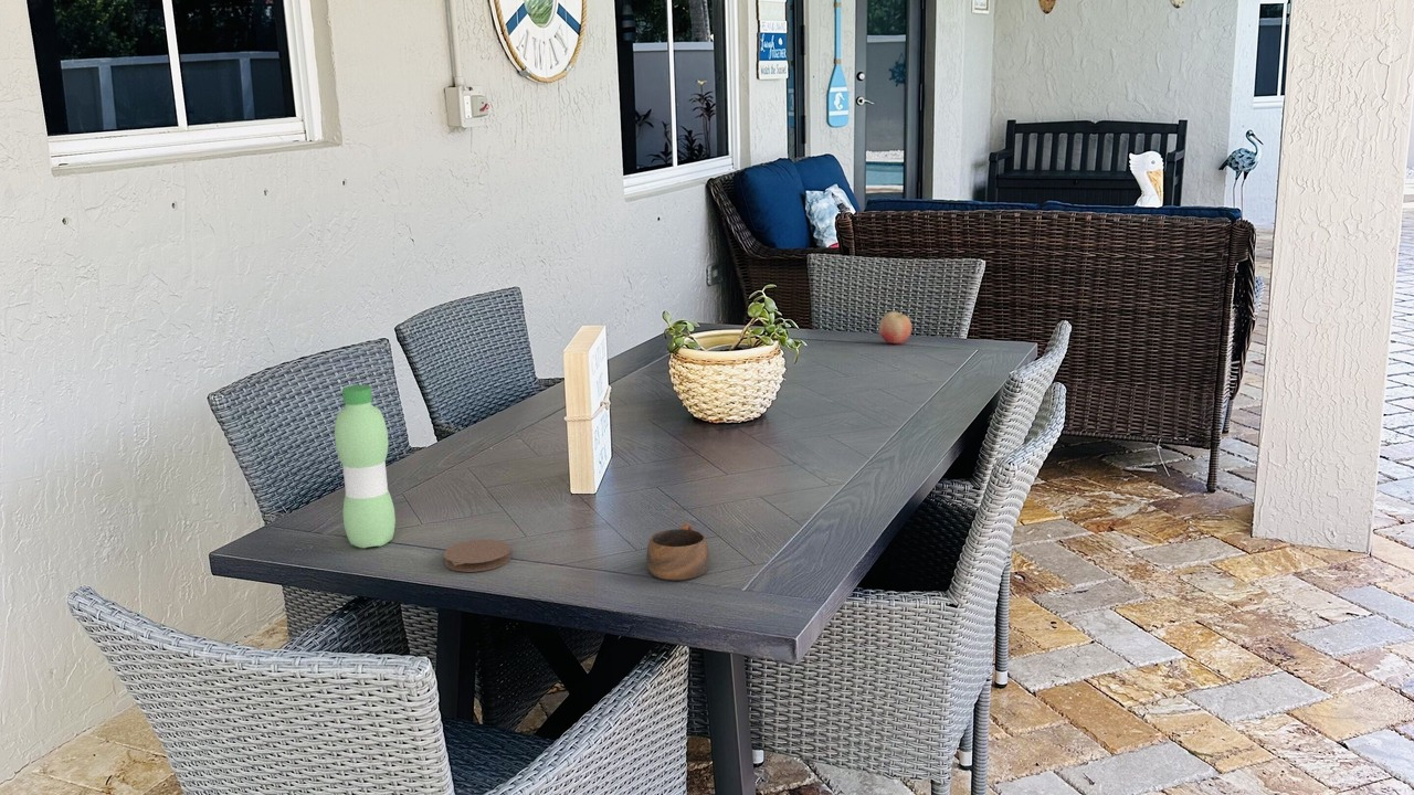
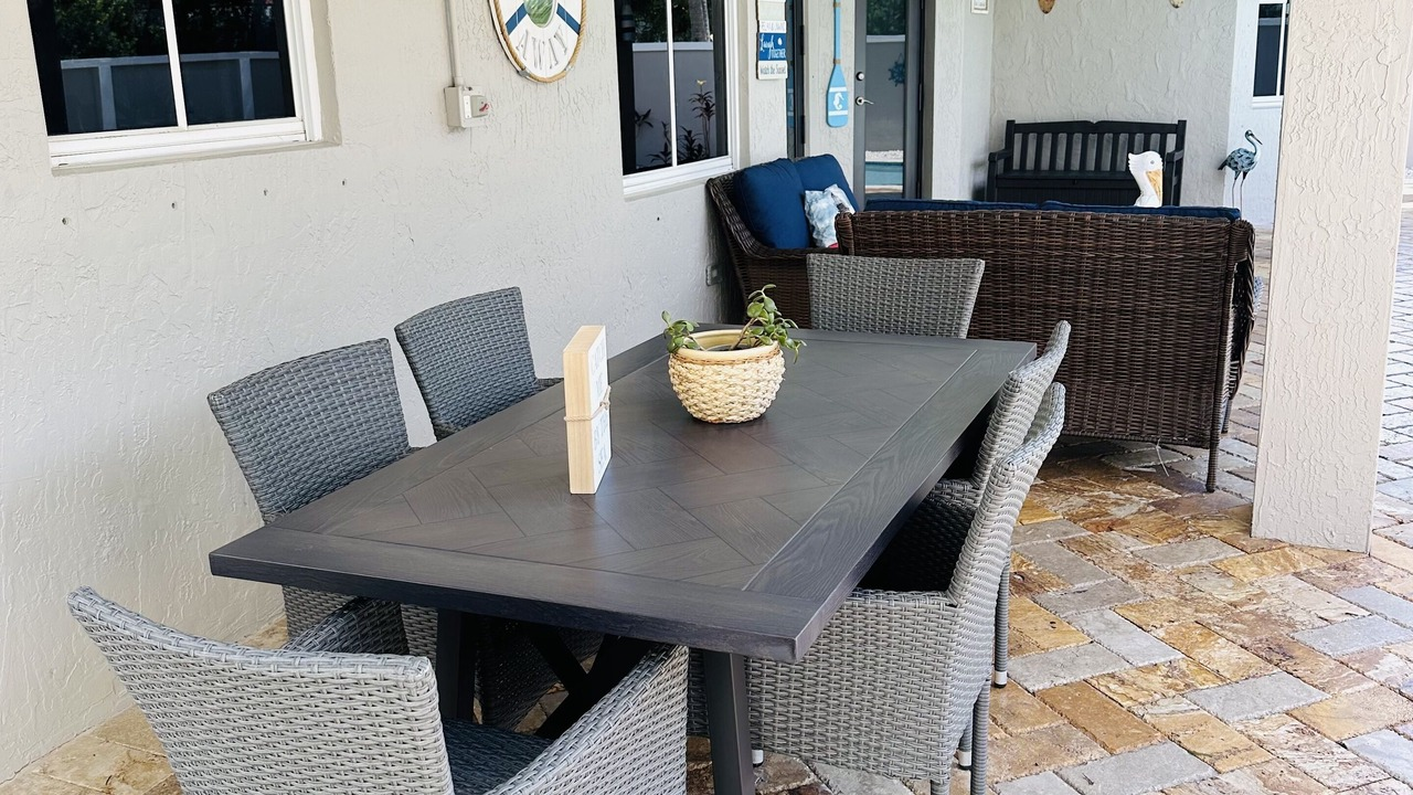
- fruit [878,310,912,344]
- coaster [443,539,513,573]
- water bottle [334,384,397,549]
- cup [645,522,710,582]
